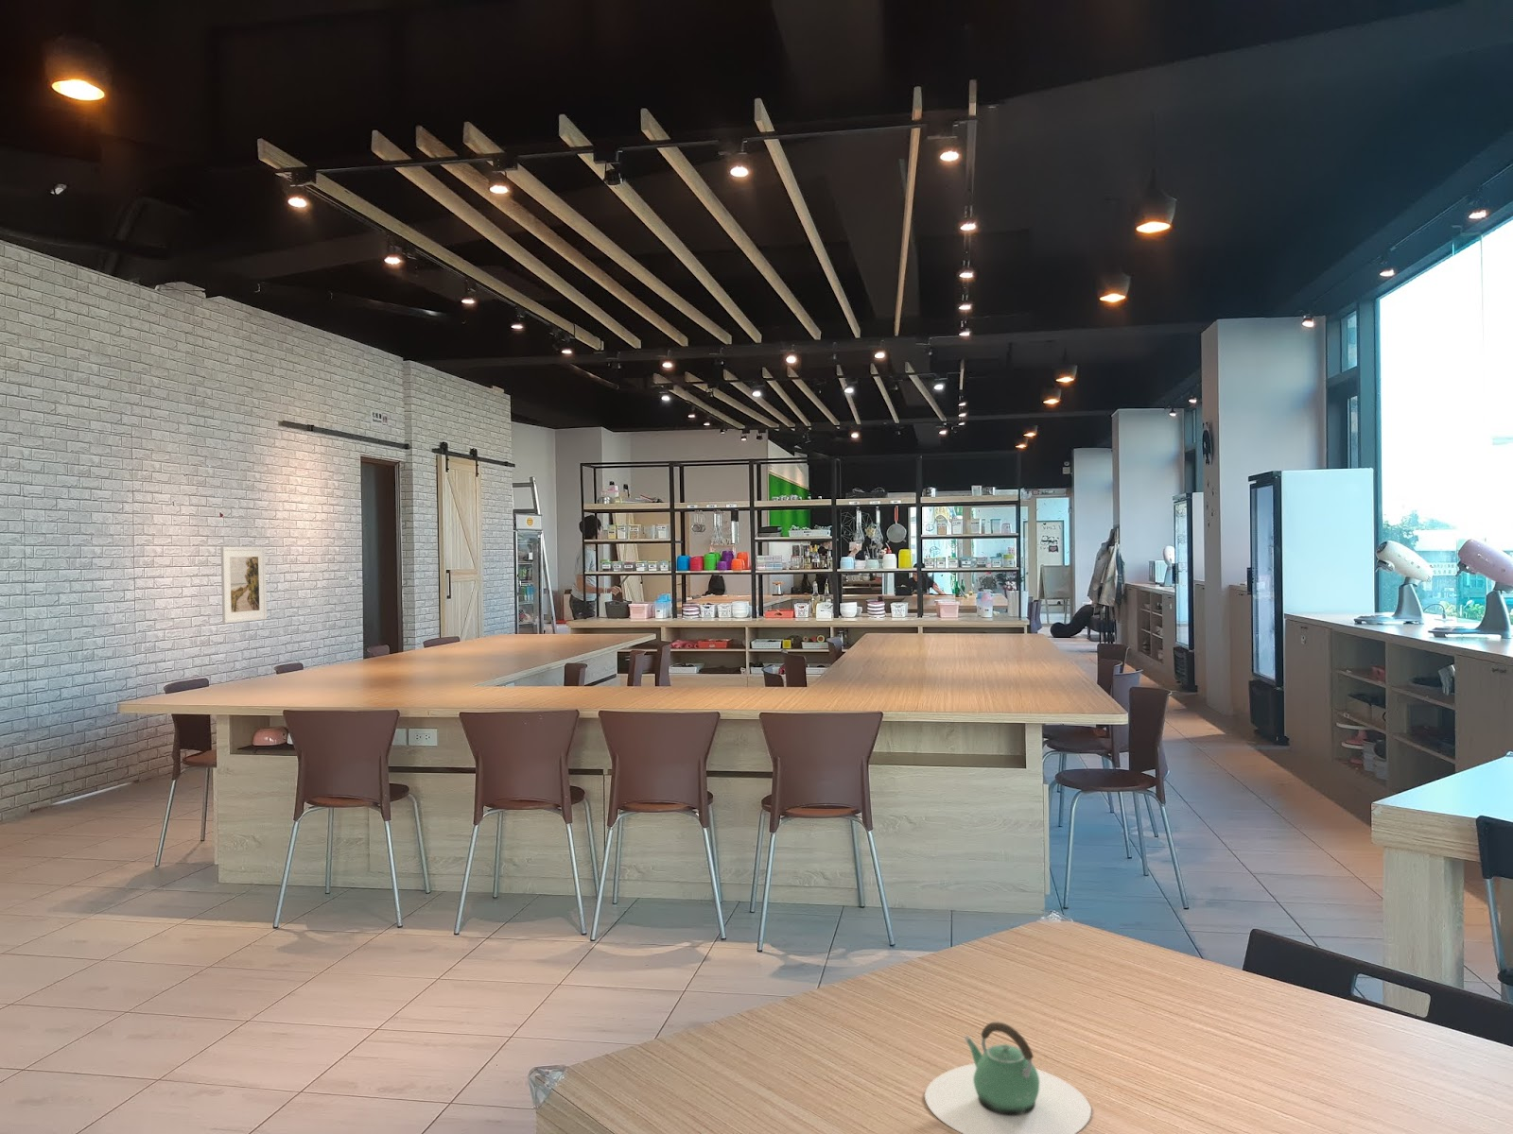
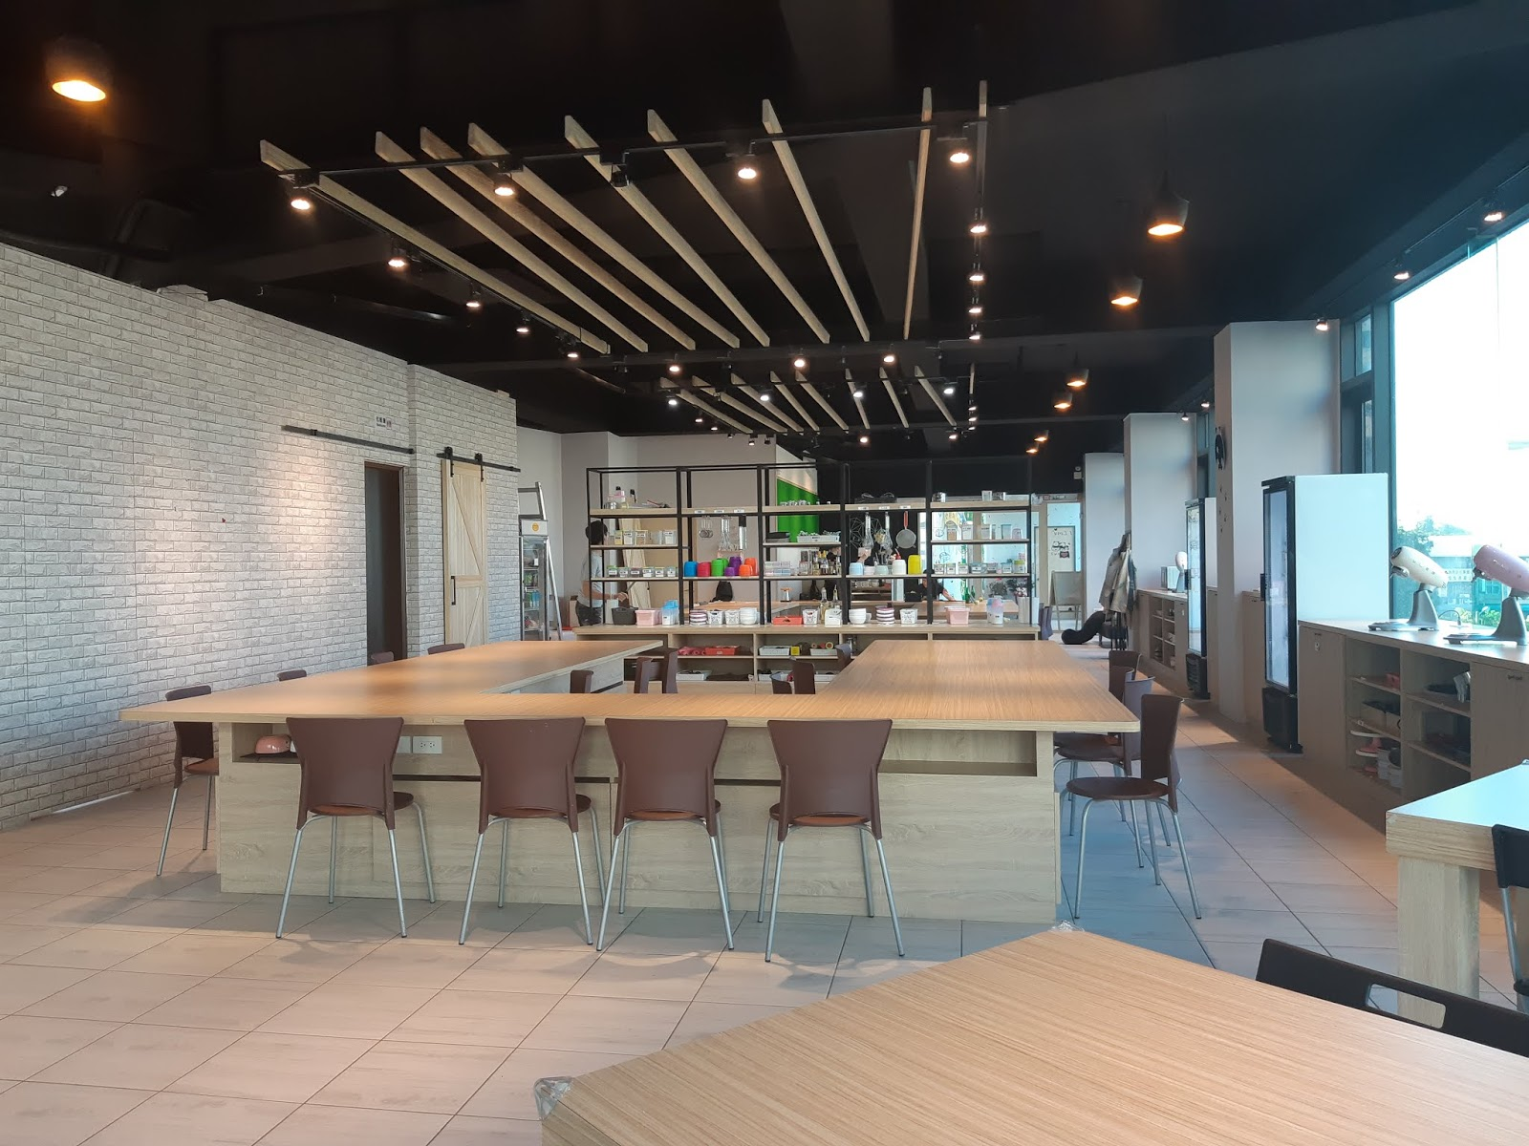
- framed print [219,547,268,624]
- teapot [923,1022,1092,1134]
